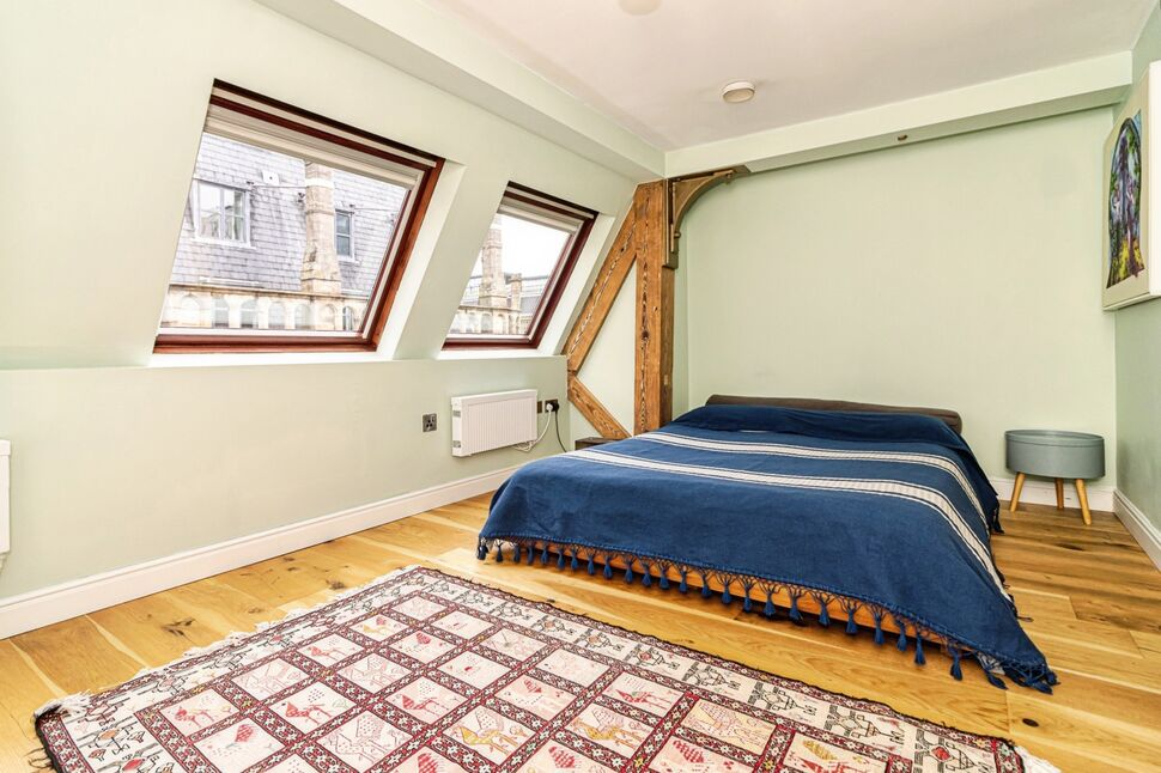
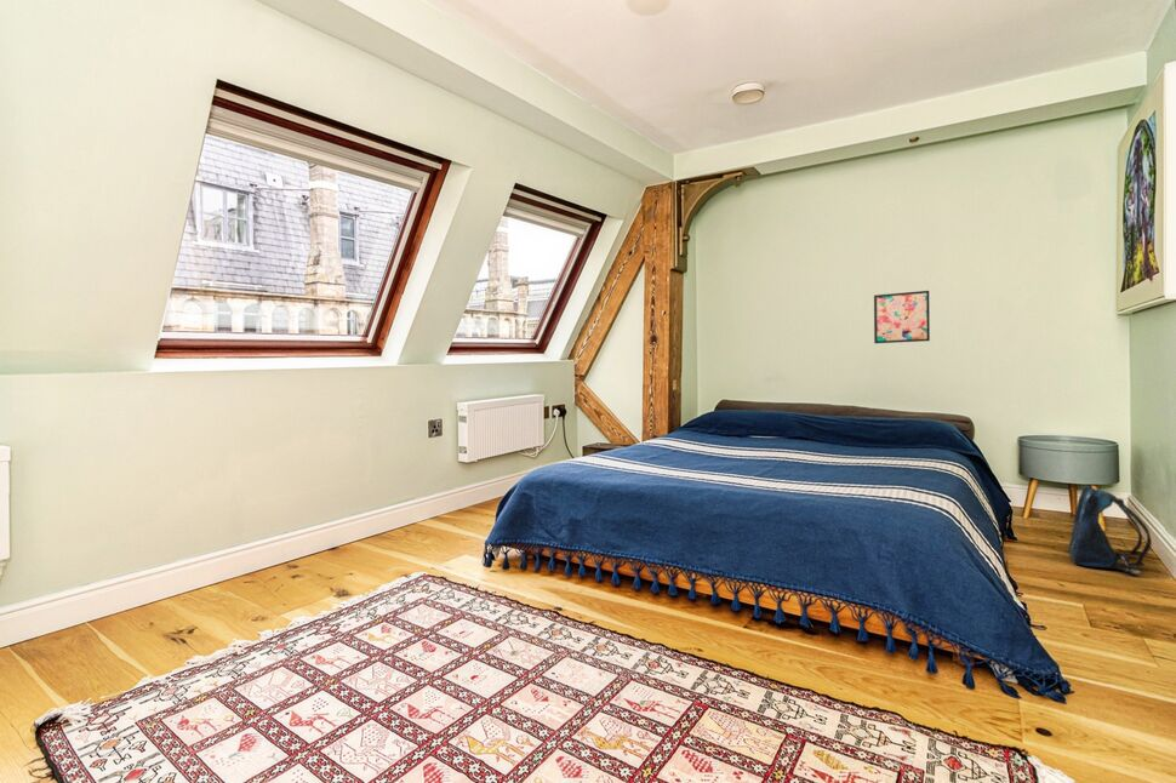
+ backpack [1067,485,1153,575]
+ wall art [873,290,931,344]
